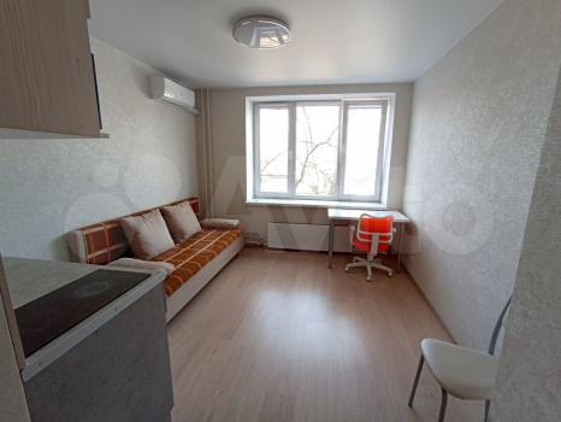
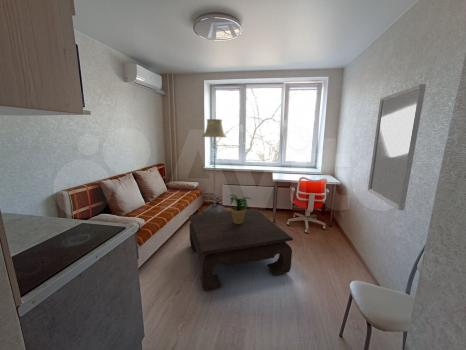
+ potted plant [225,194,251,224]
+ home mirror [367,83,427,211]
+ floor lamp [201,118,228,214]
+ coffee table [188,208,294,291]
